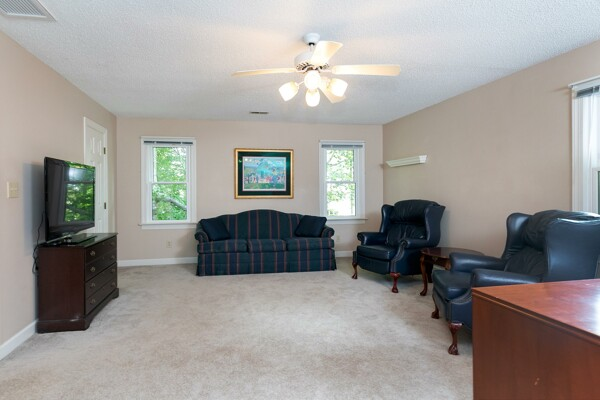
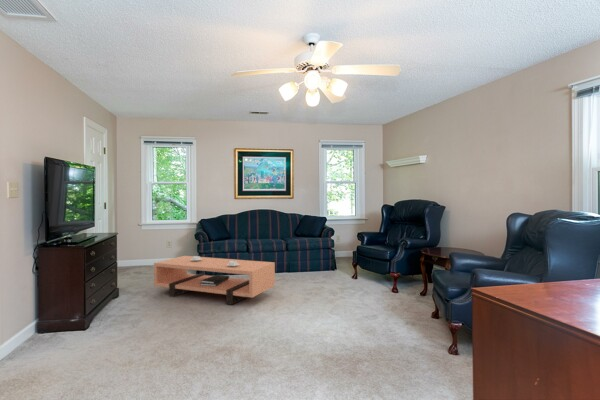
+ coffee table [153,255,276,306]
